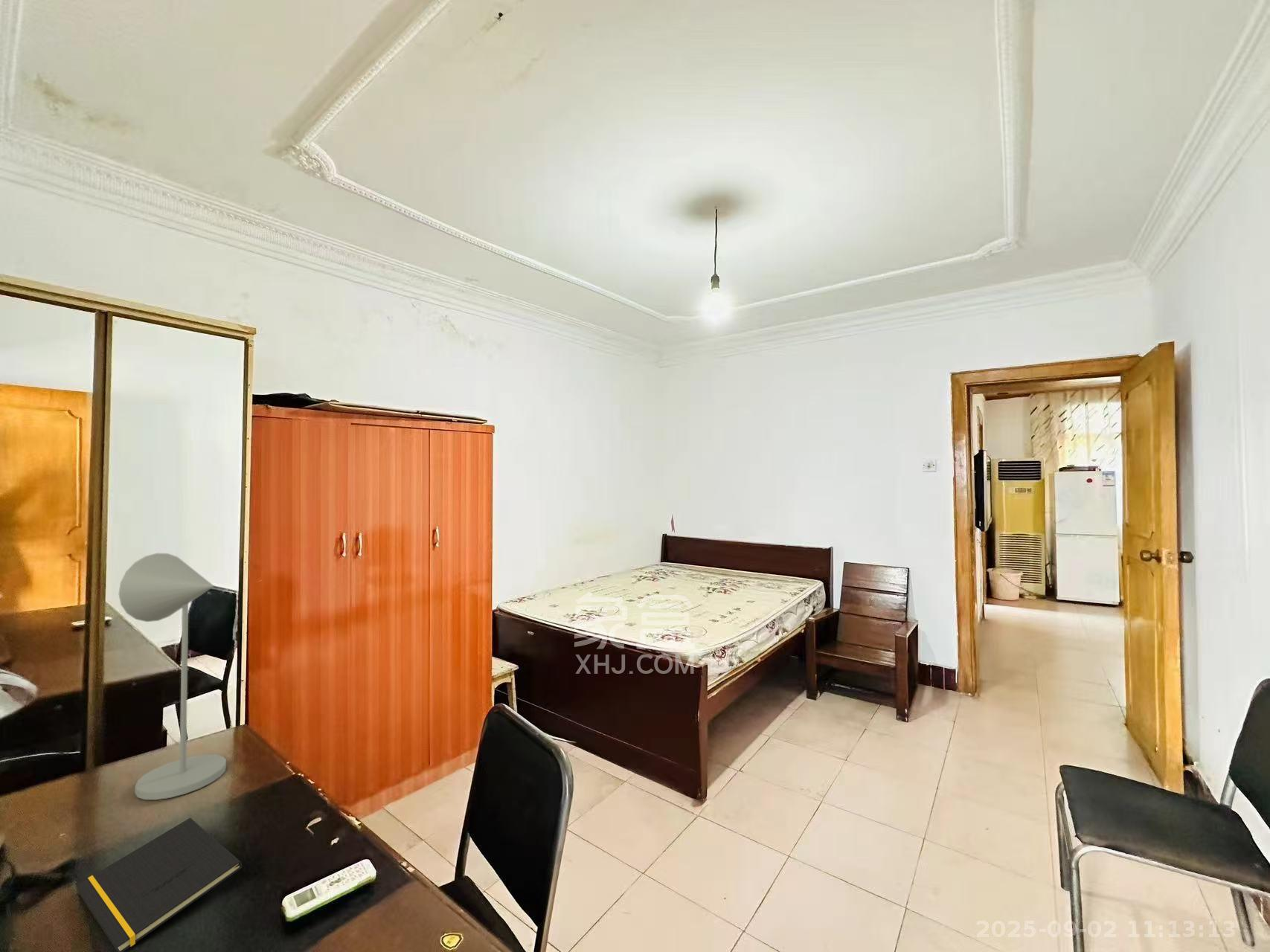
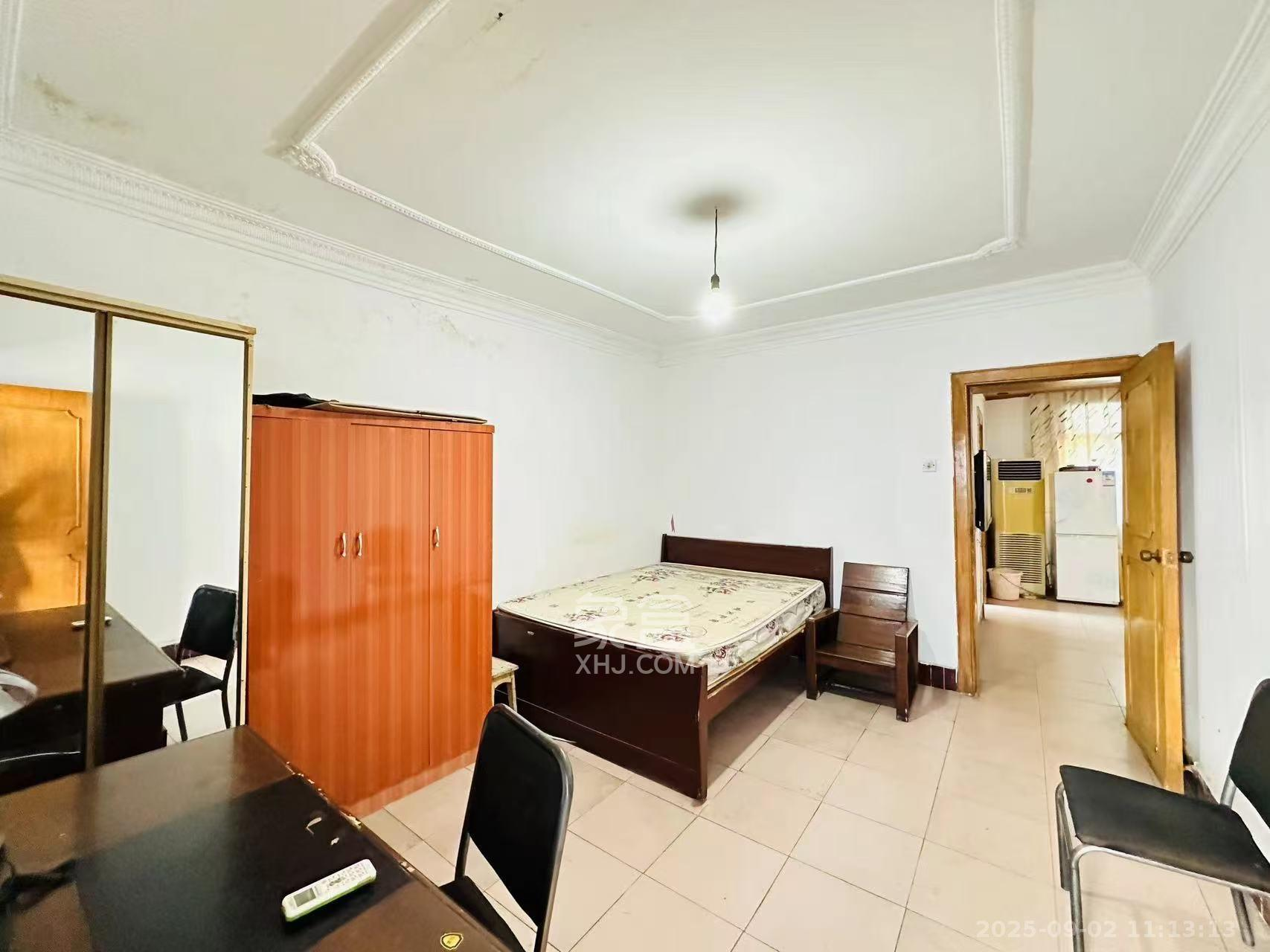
- notepad [75,817,243,952]
- desk lamp [118,553,227,800]
